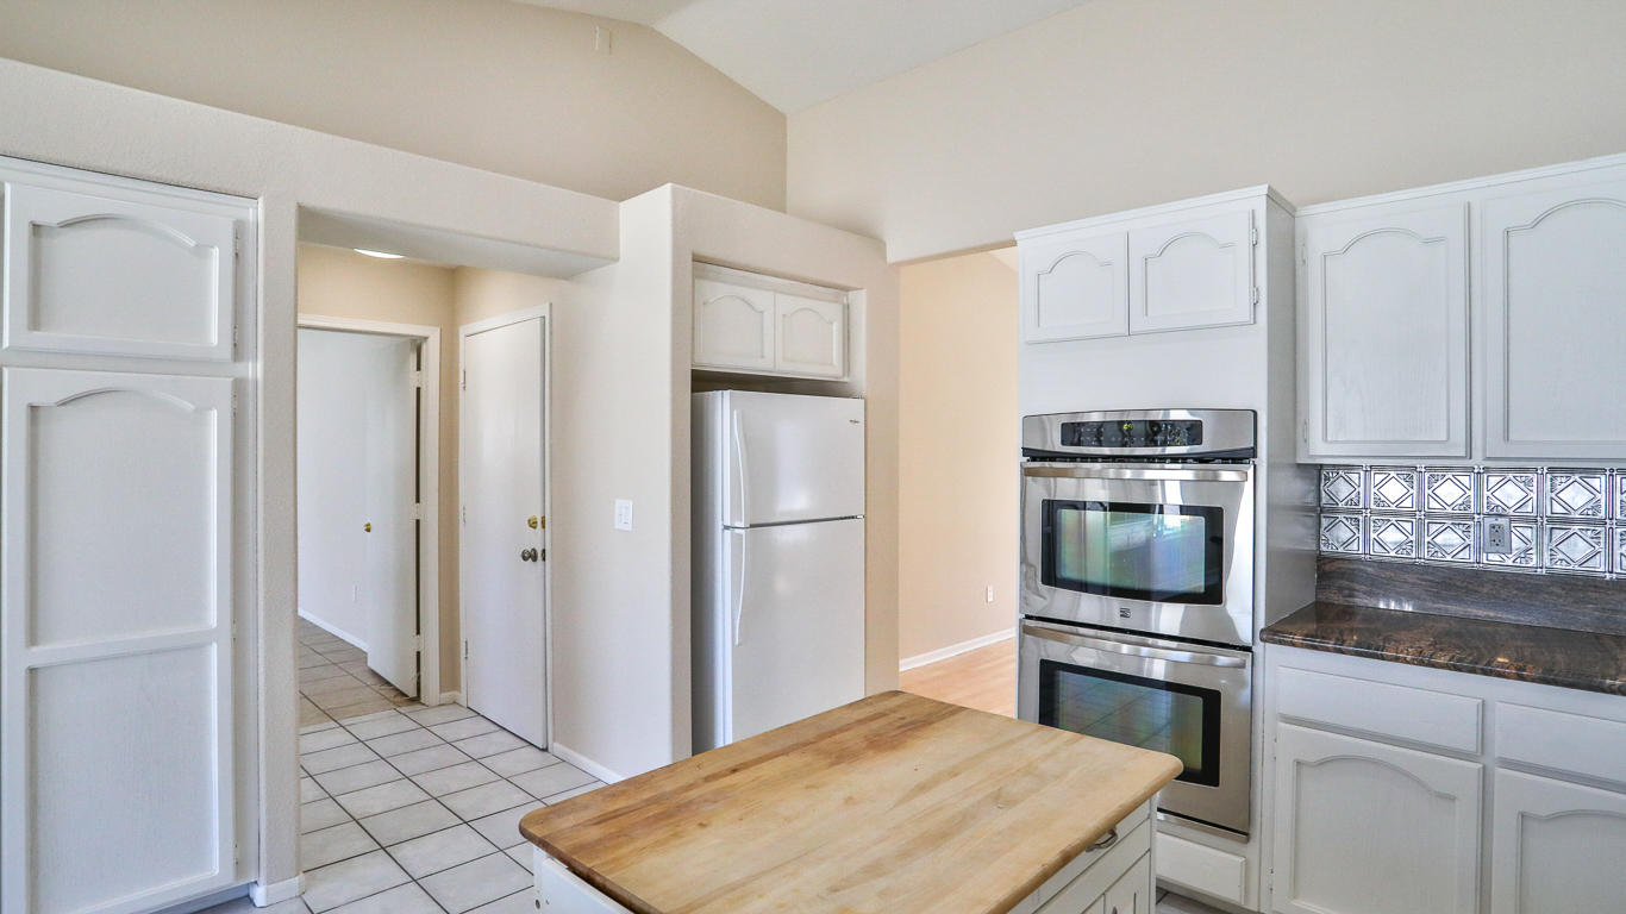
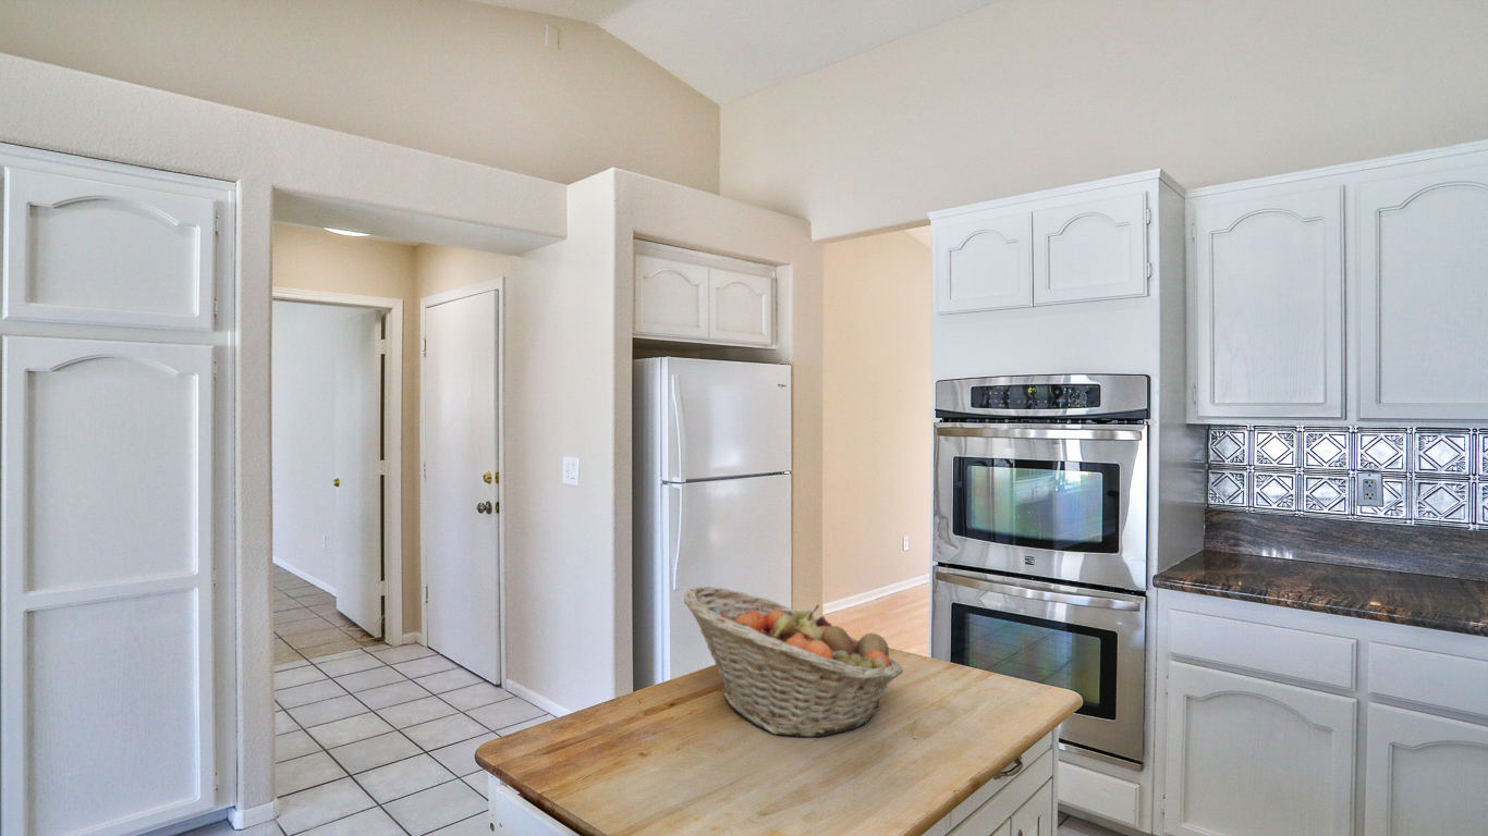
+ fruit basket [683,586,904,738]
